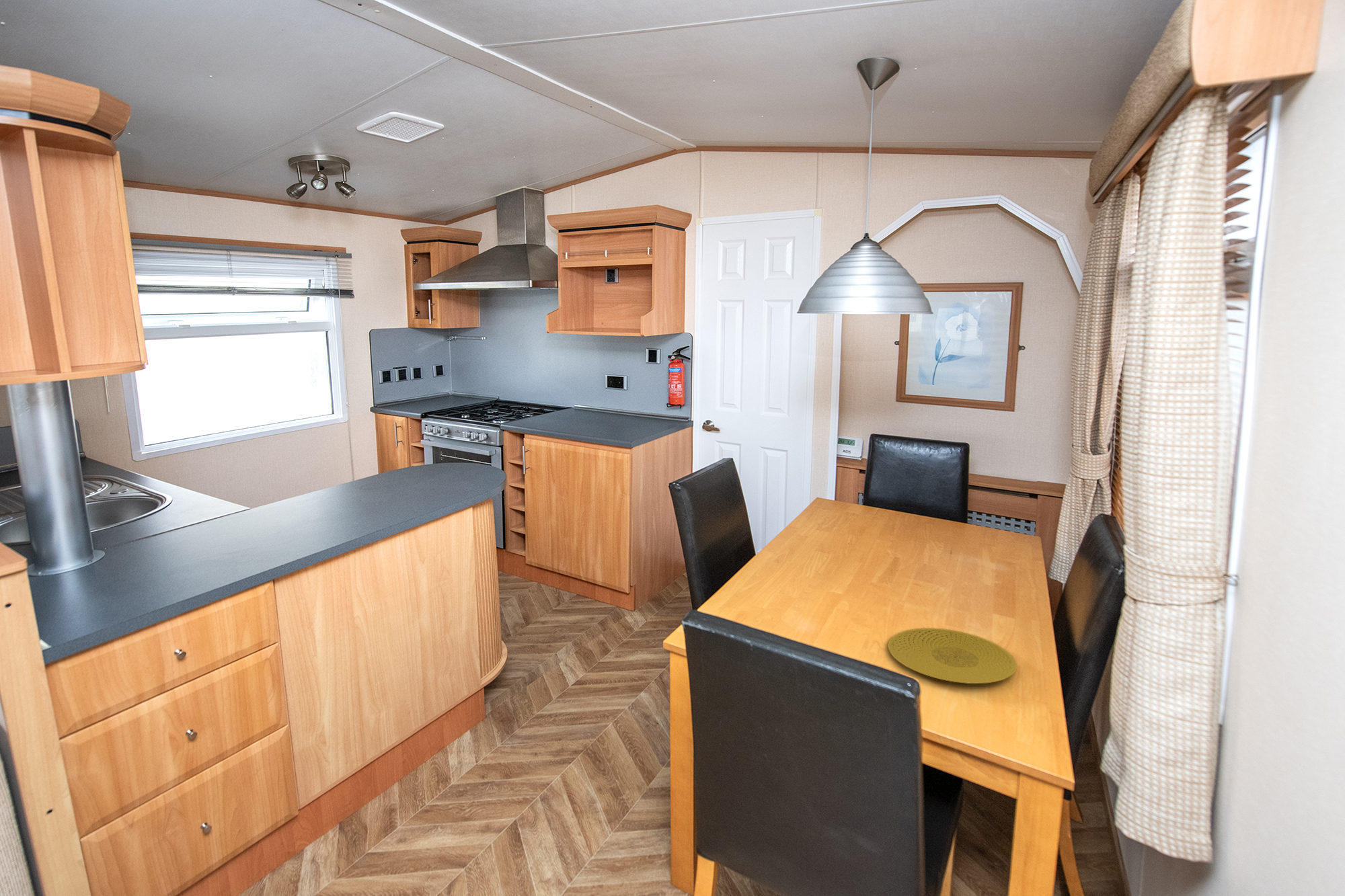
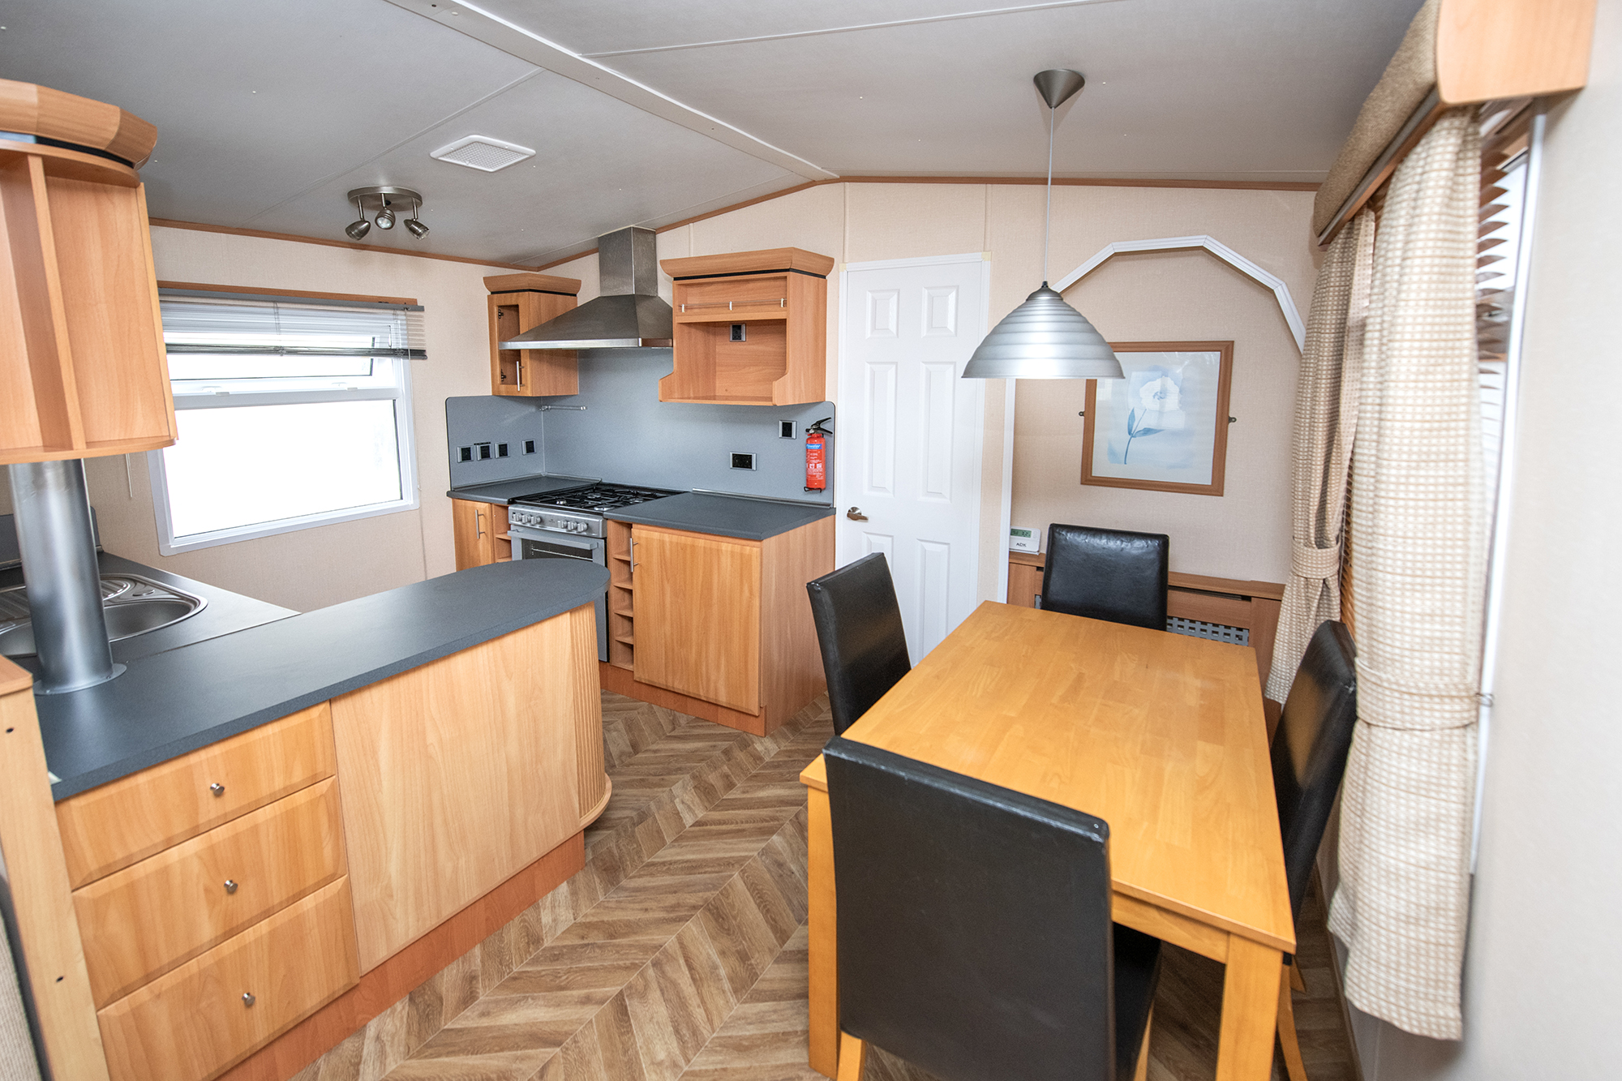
- plate [887,627,1017,684]
